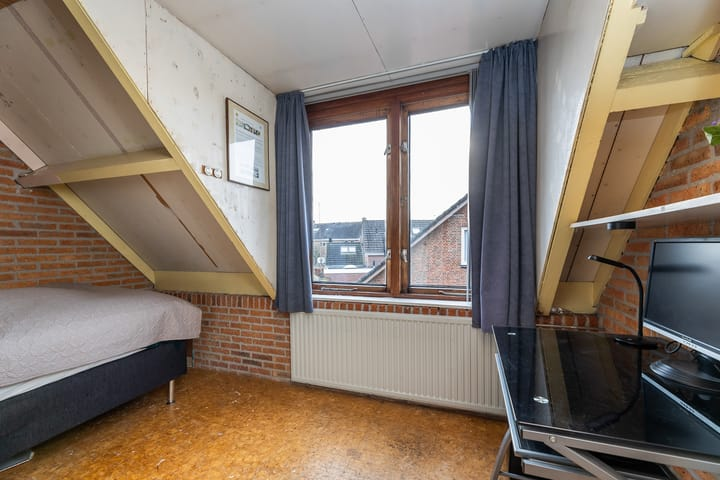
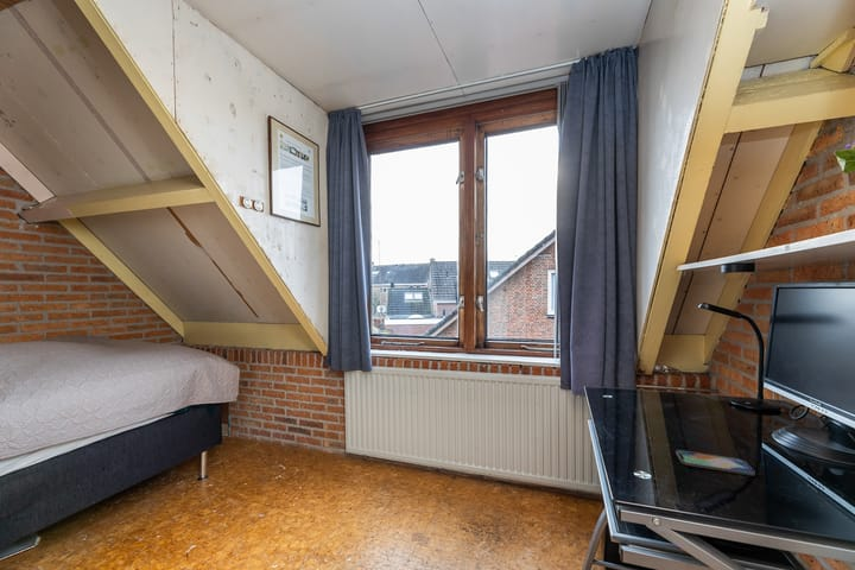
+ smartphone [674,449,756,477]
